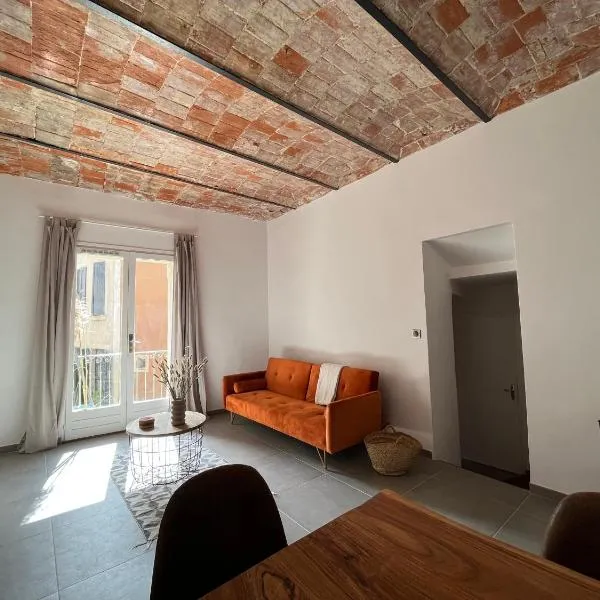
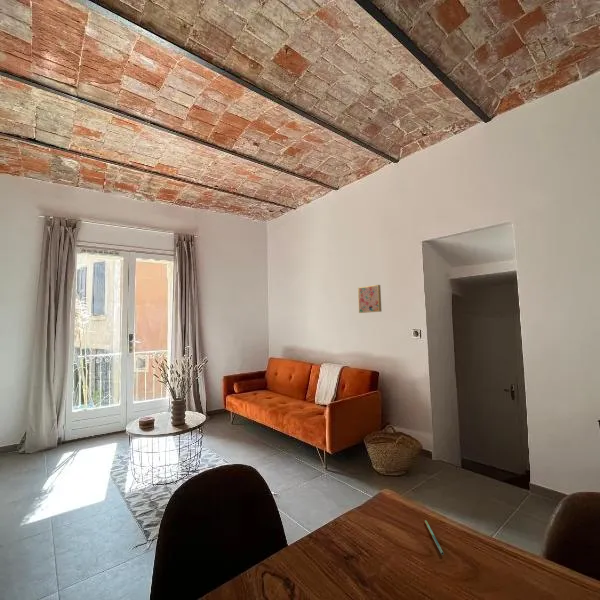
+ wall art [357,284,383,314]
+ pen [424,519,445,556]
